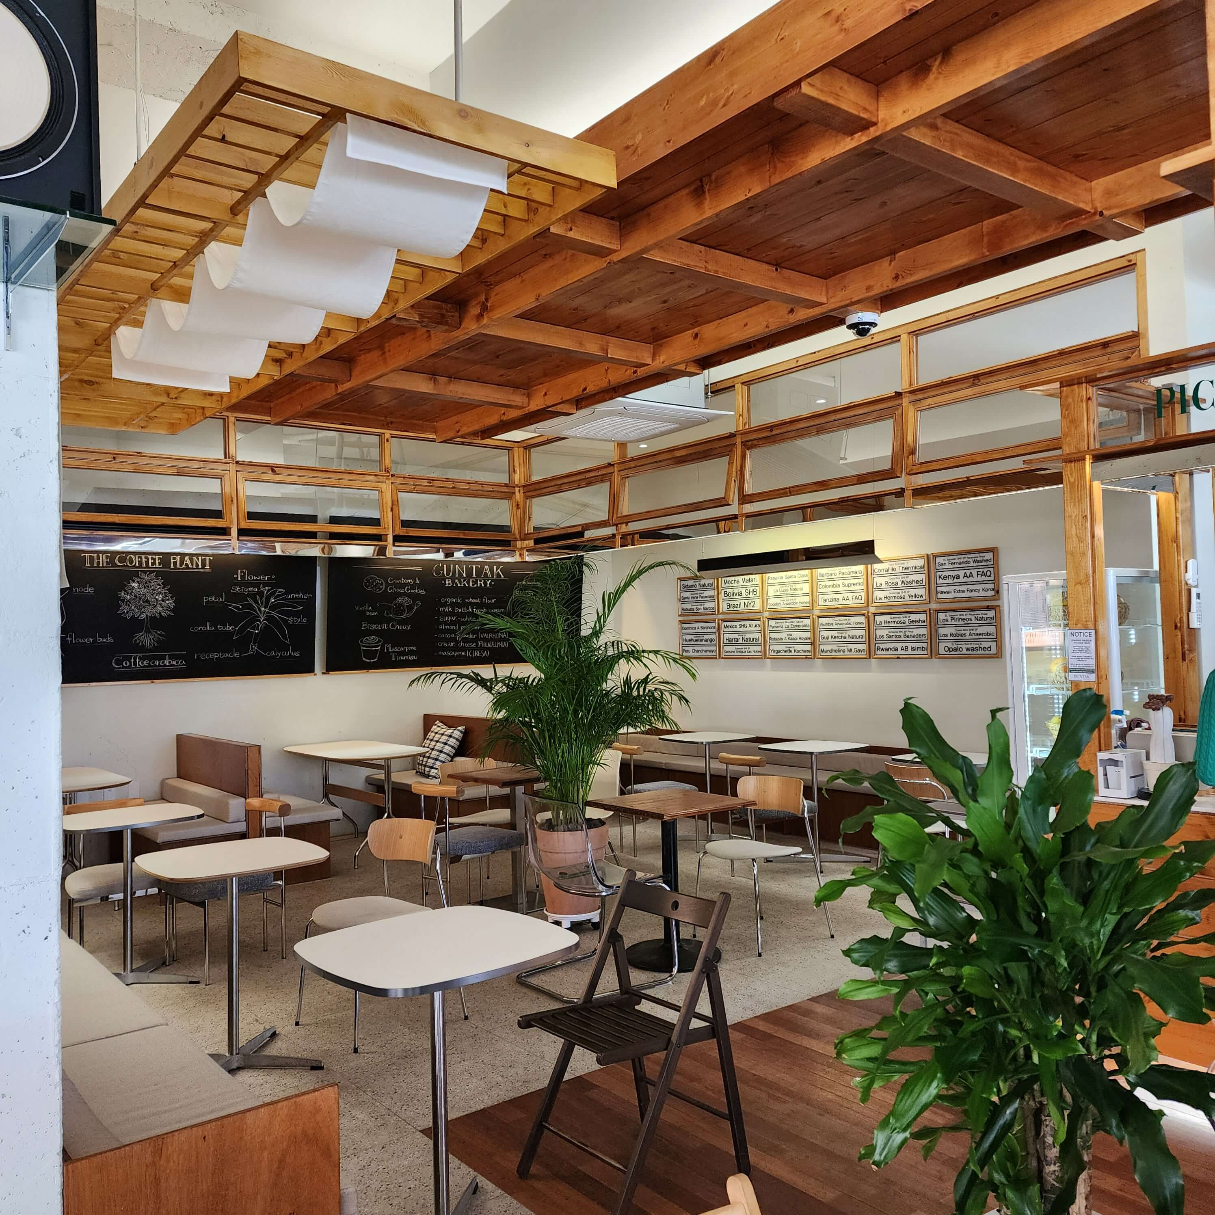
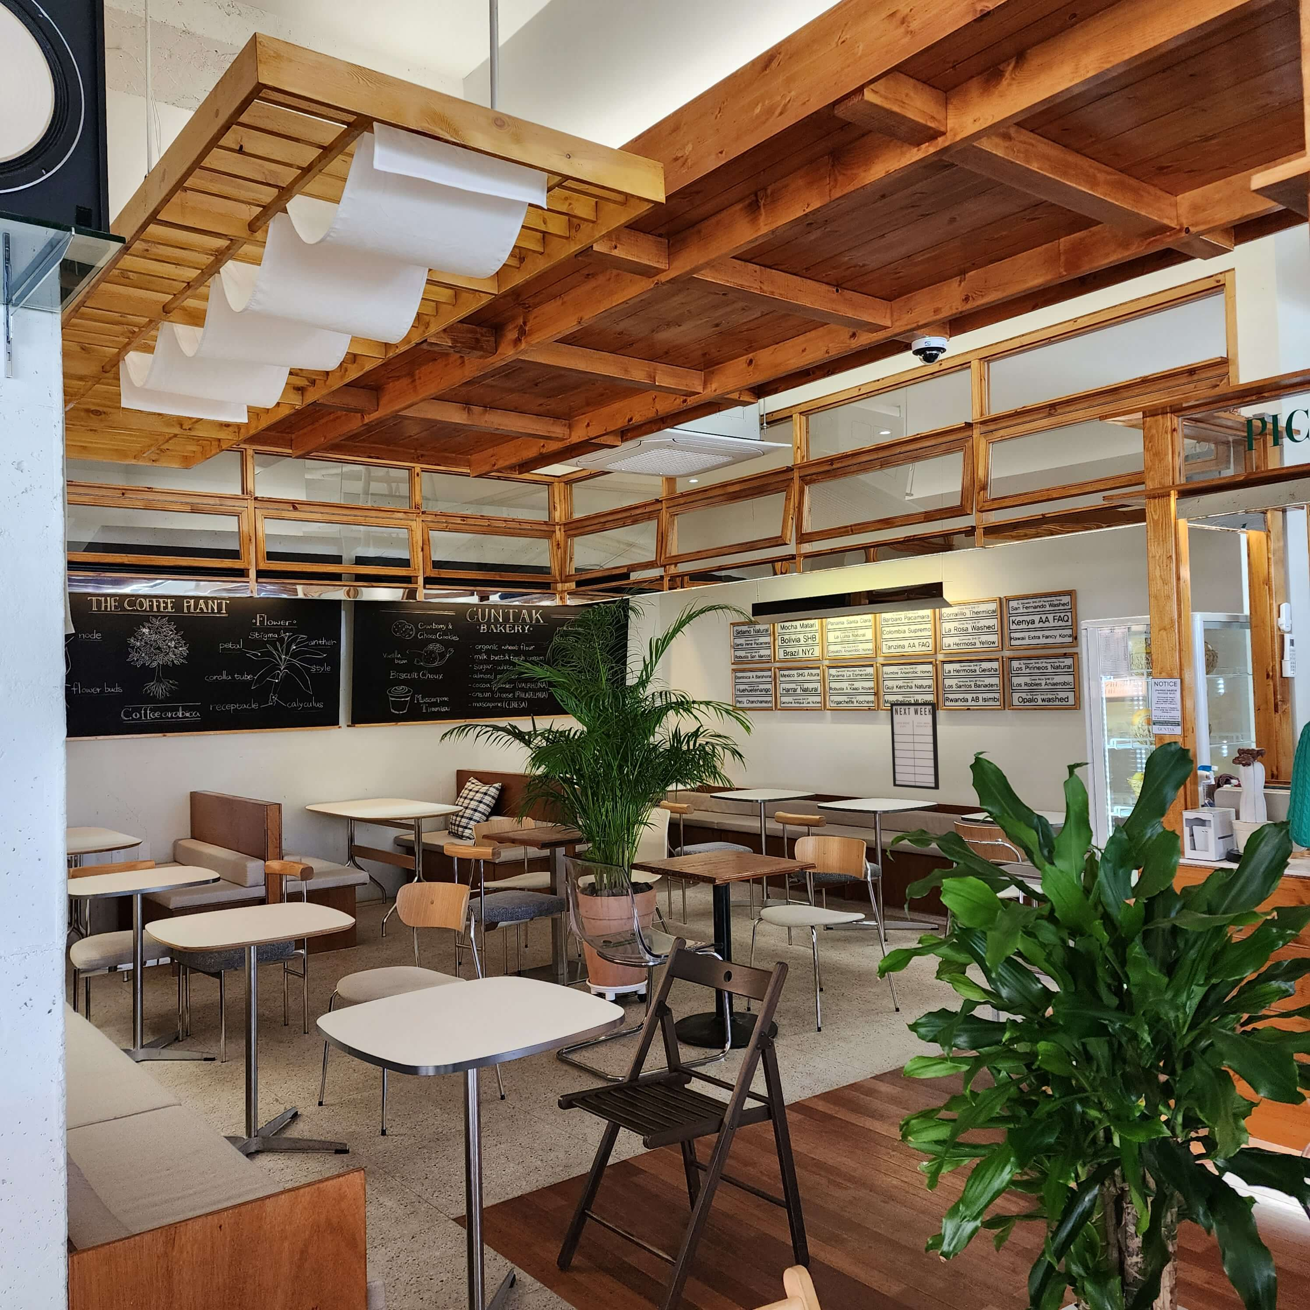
+ writing board [890,702,939,791]
